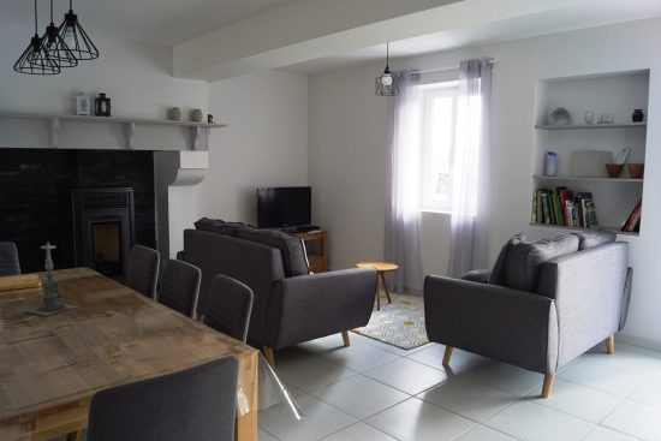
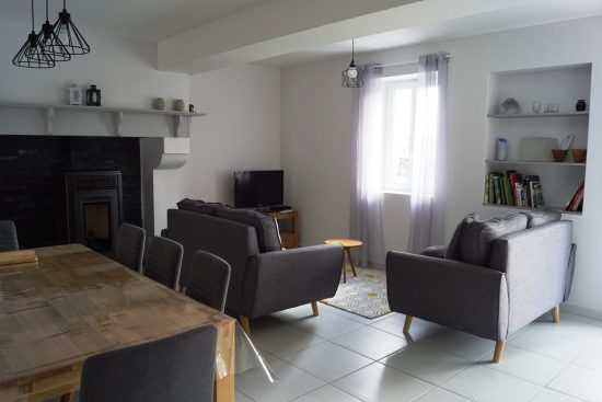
- candle holder [24,243,79,317]
